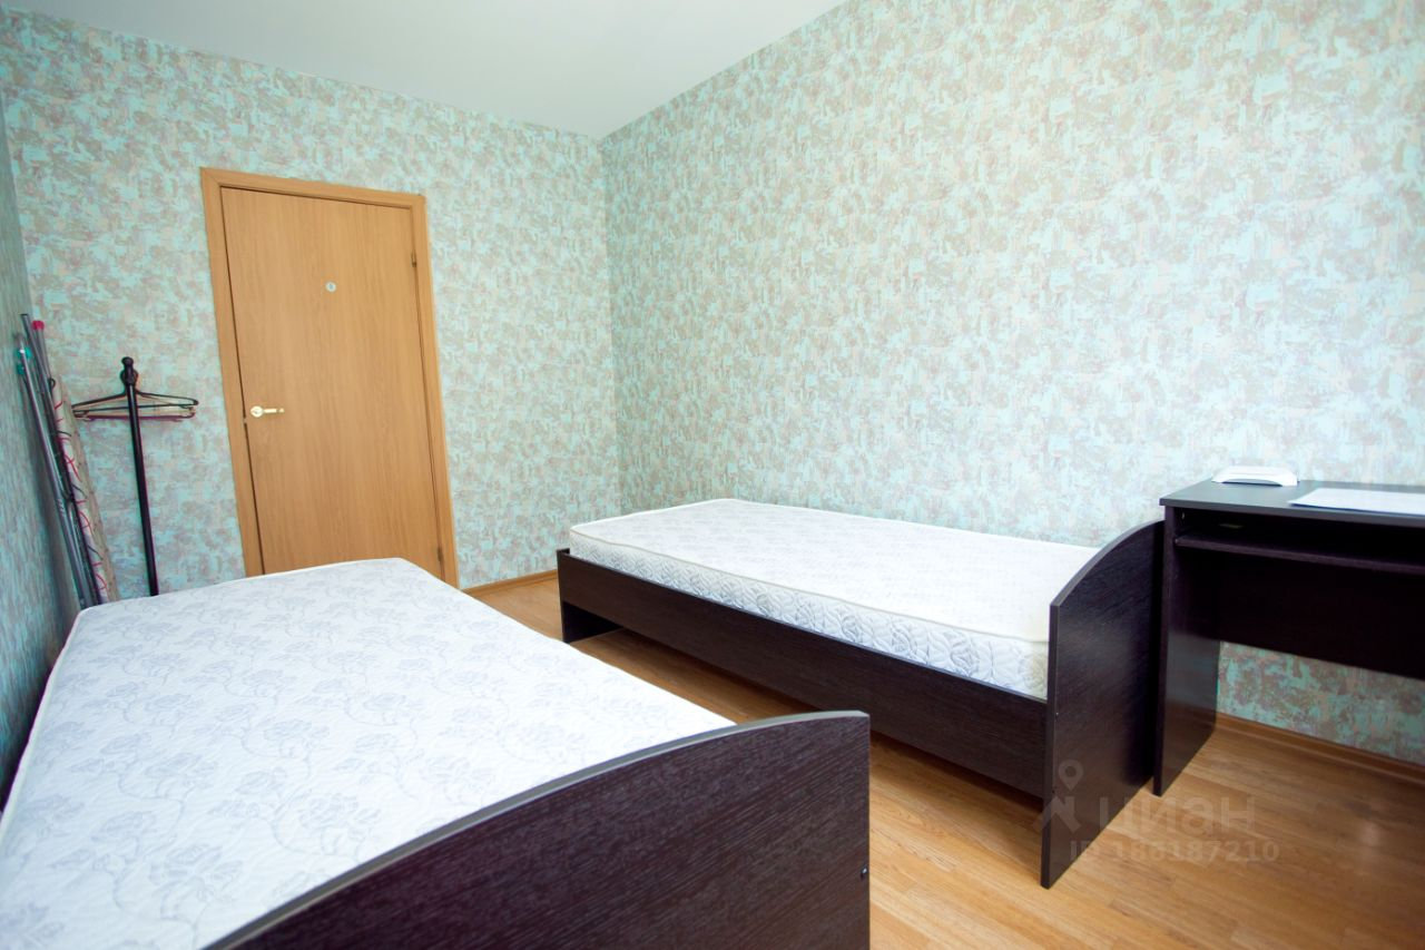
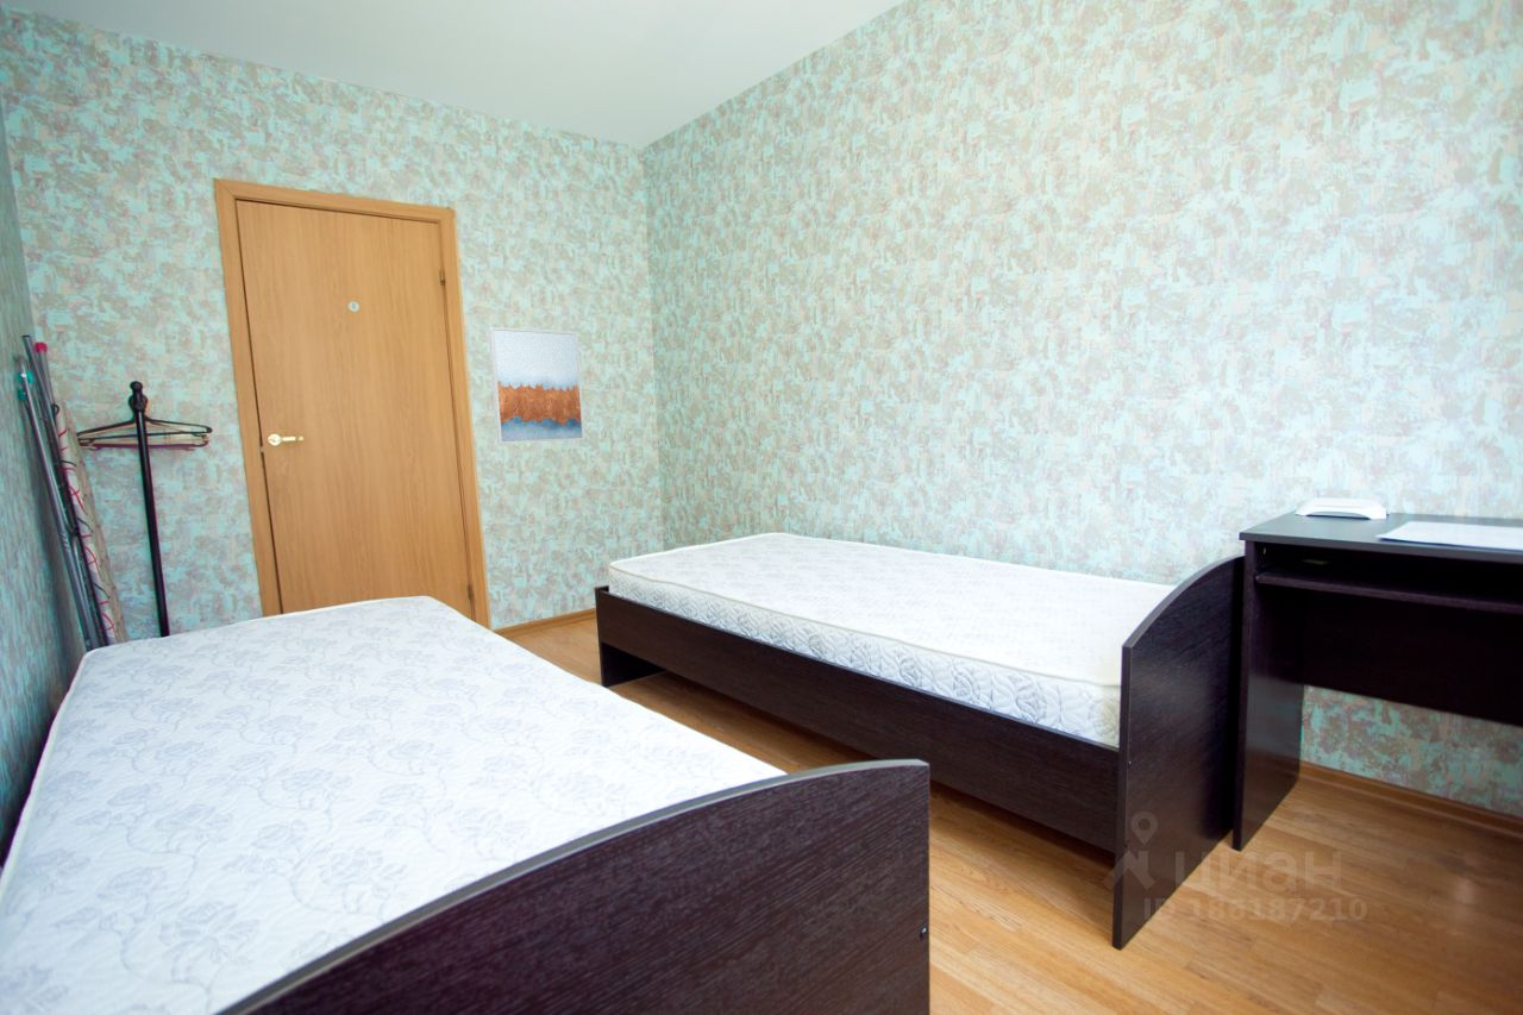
+ wall art [487,326,587,445]
